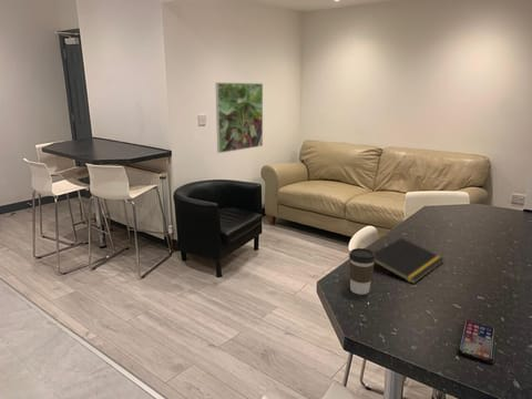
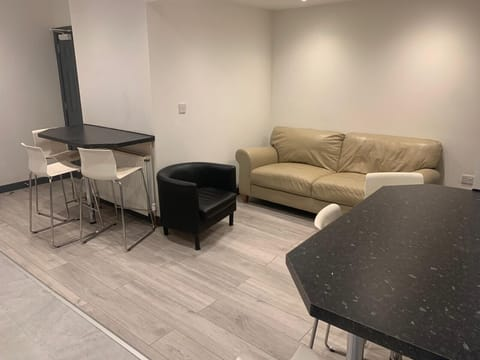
- coffee cup [348,247,376,296]
- notepad [374,237,446,285]
- smartphone [457,319,497,365]
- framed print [215,81,264,154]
